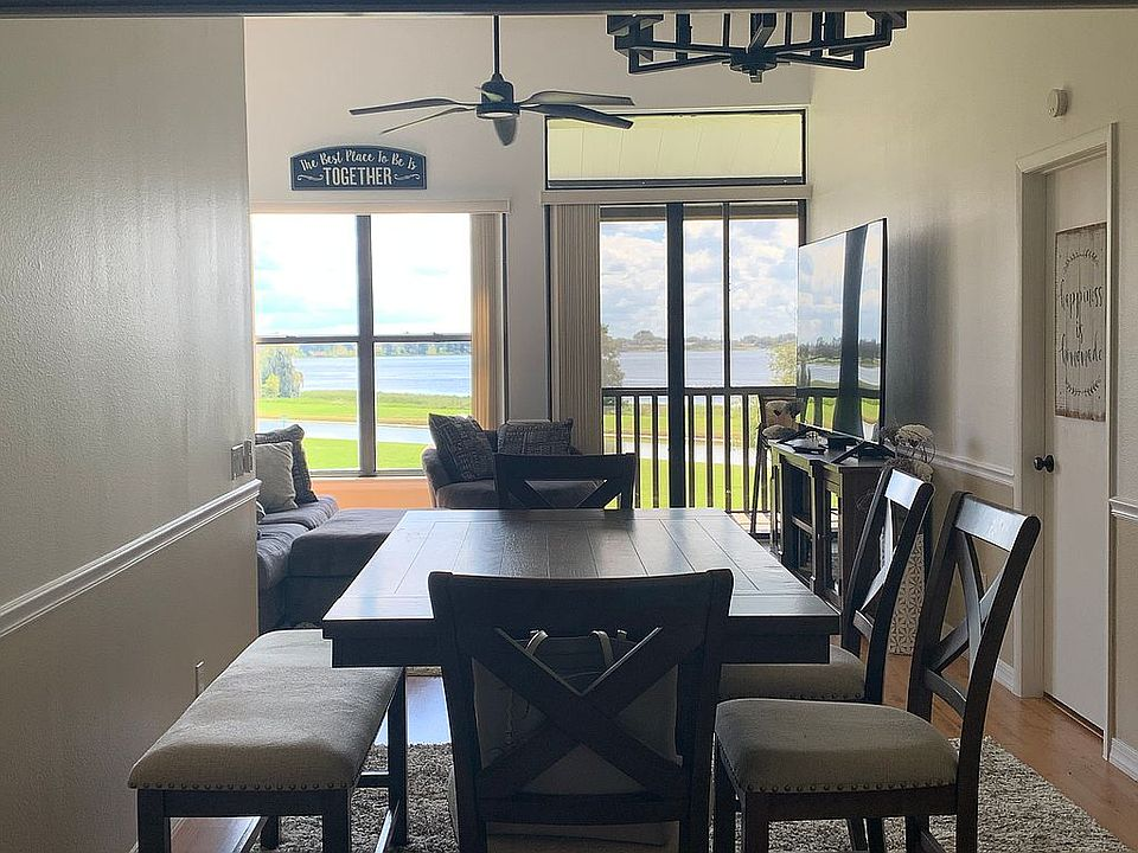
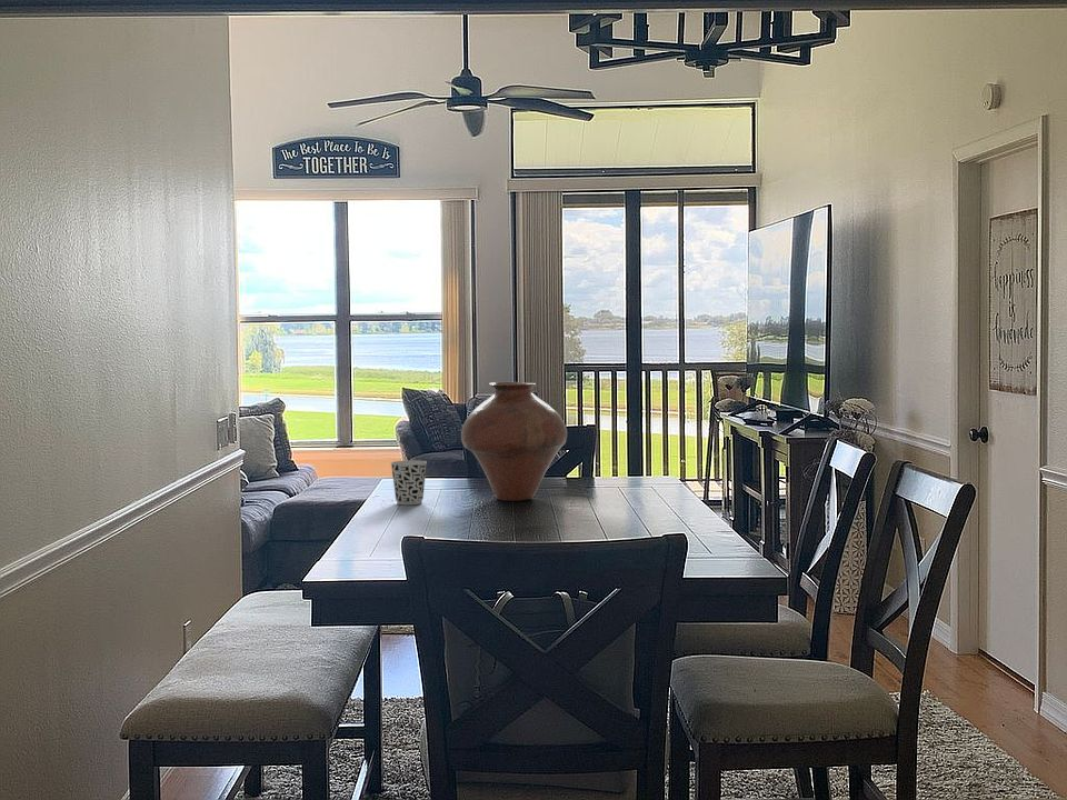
+ cup [389,459,428,506]
+ vase [460,381,568,502]
